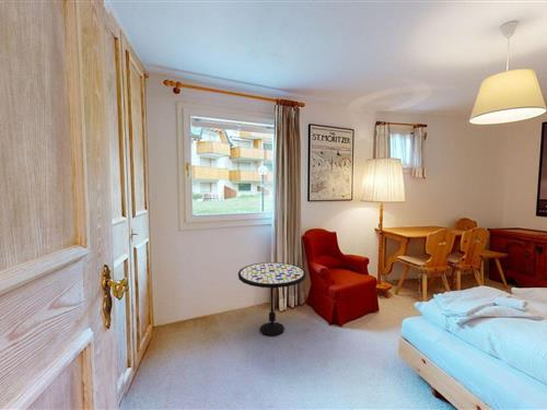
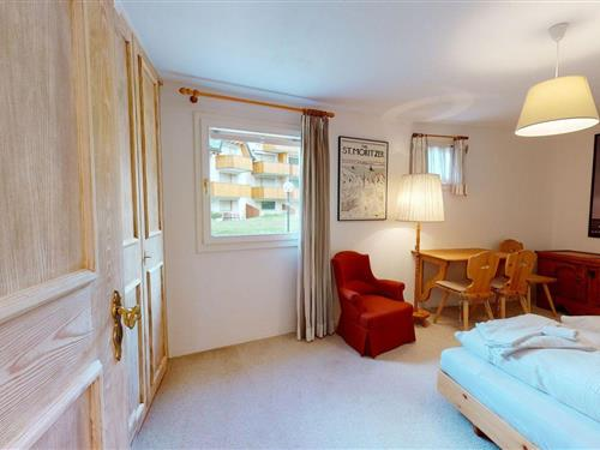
- side table [237,261,306,337]
